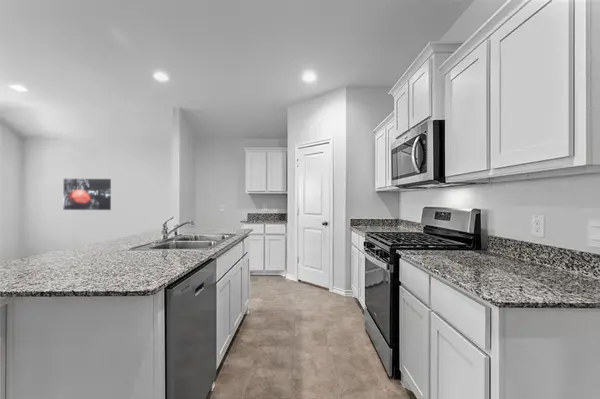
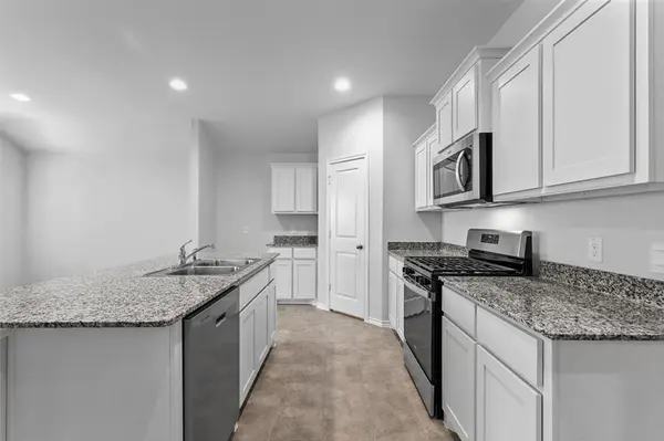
- wall art [63,178,112,211]
